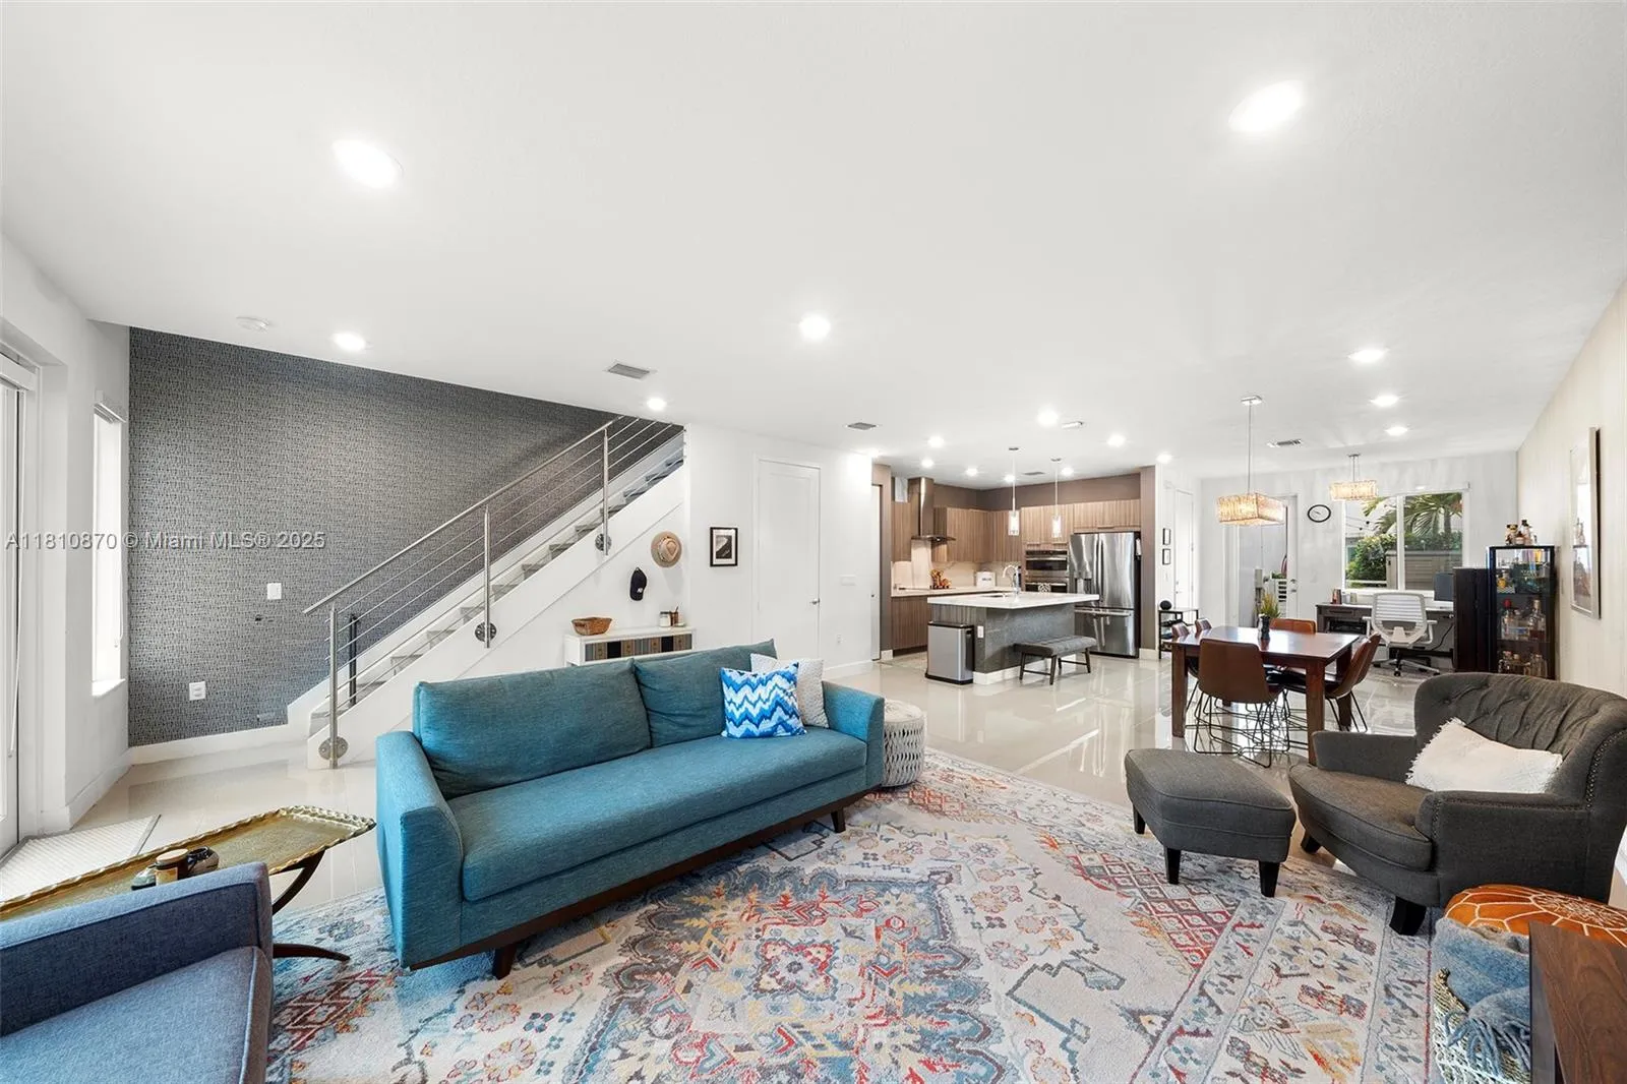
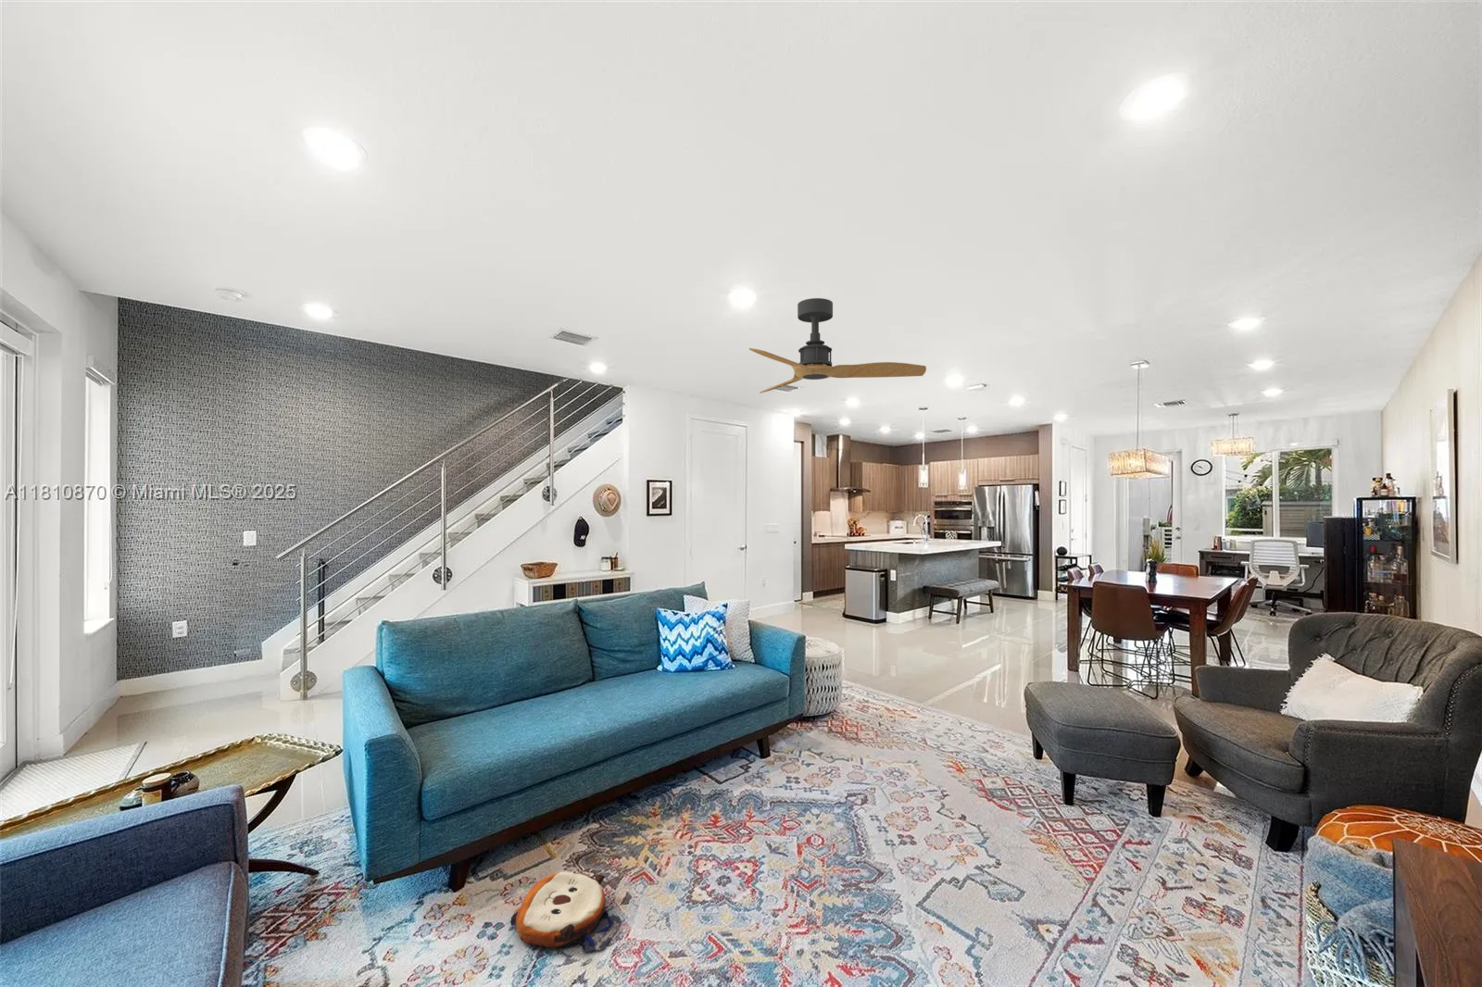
+ plush toy [509,871,621,953]
+ ceiling fan [748,297,927,393]
